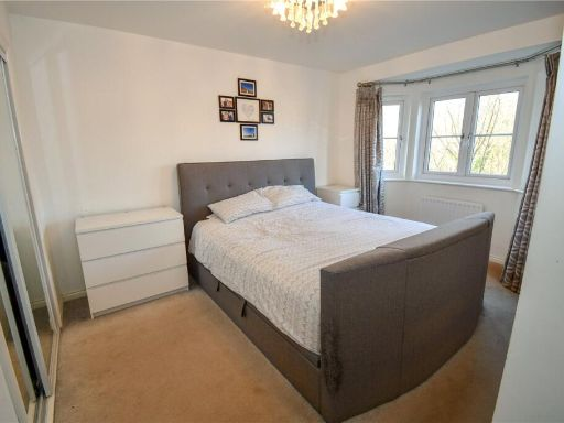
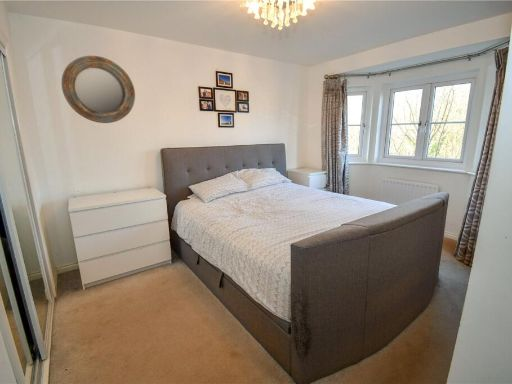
+ home mirror [61,55,136,124]
